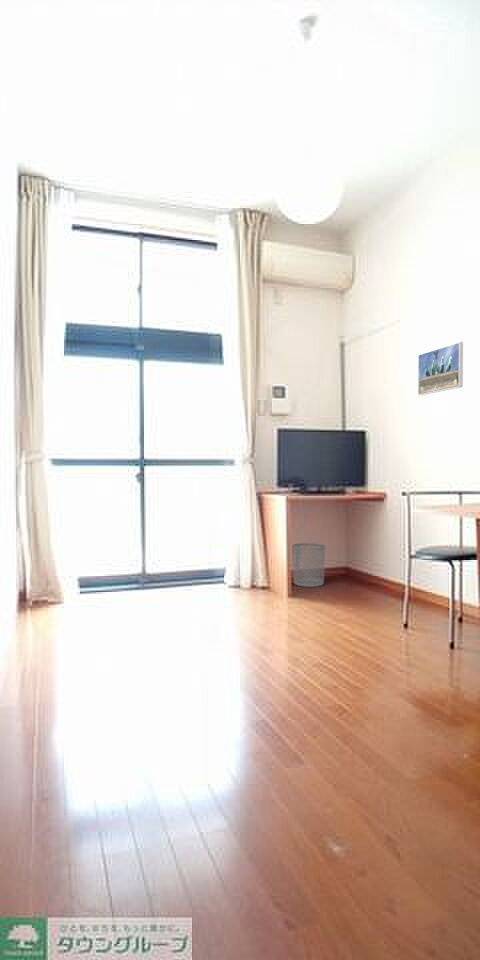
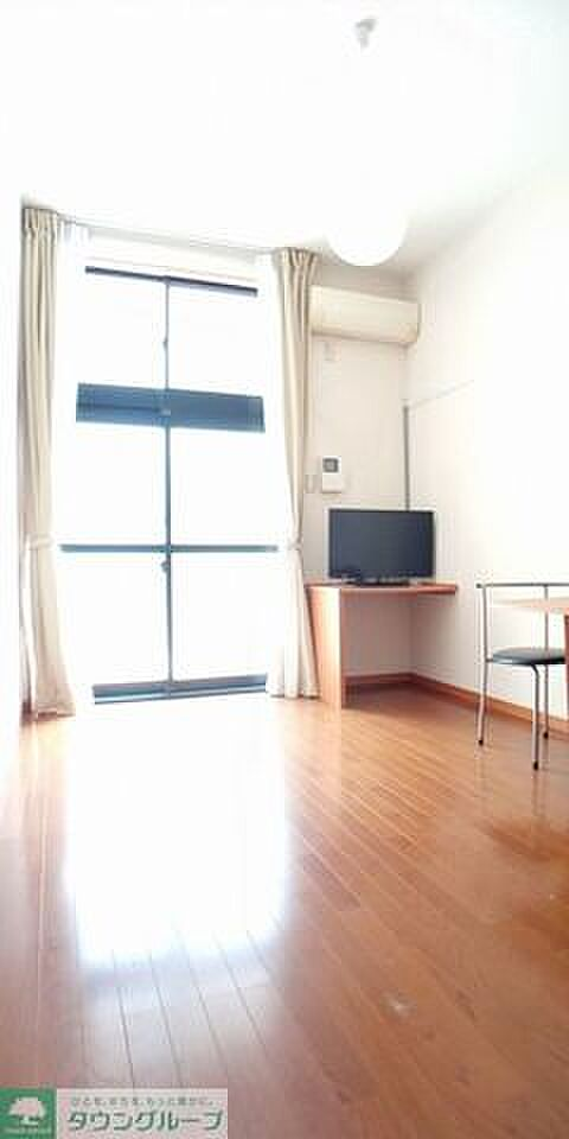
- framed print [417,341,464,396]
- waste bin [291,542,326,588]
